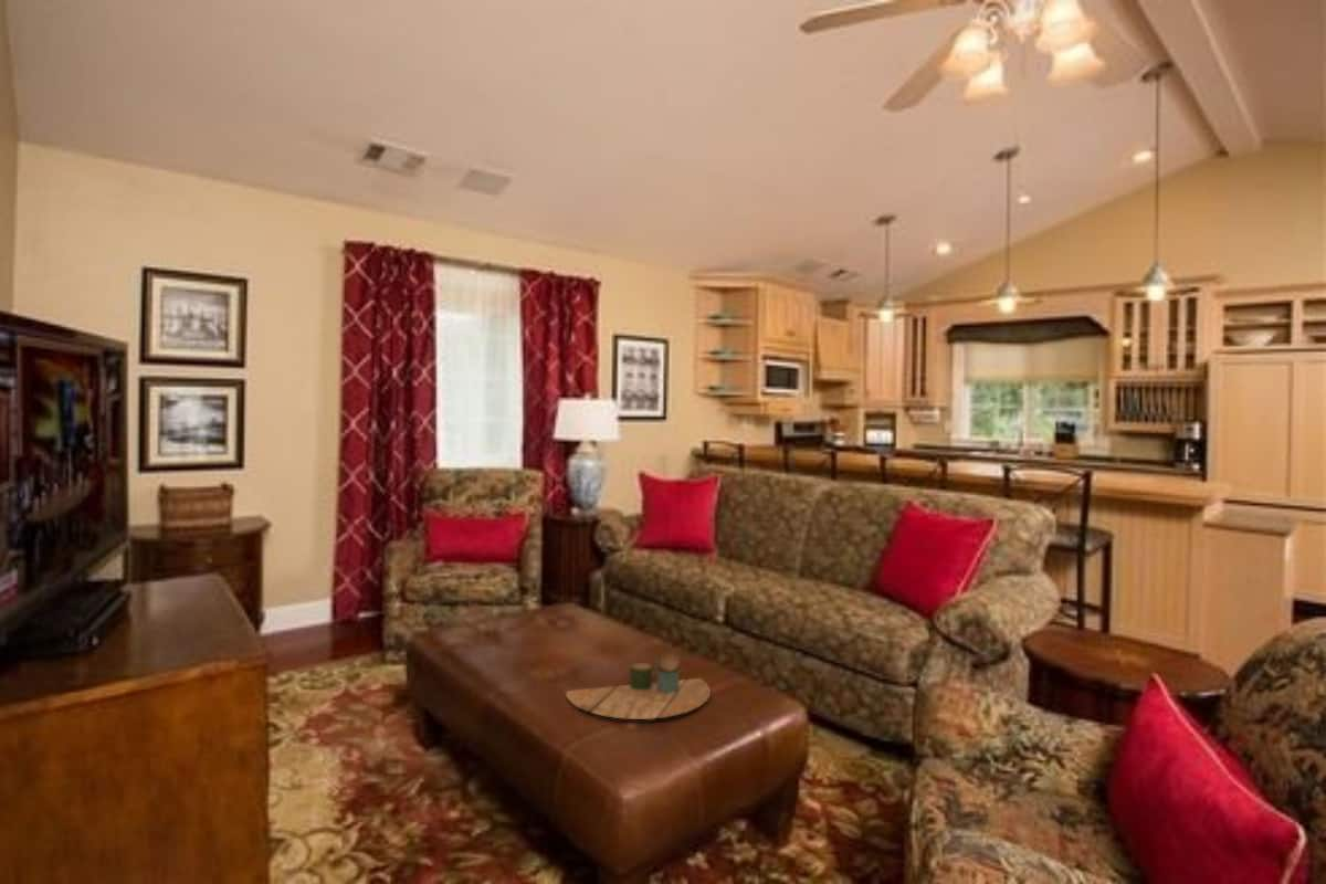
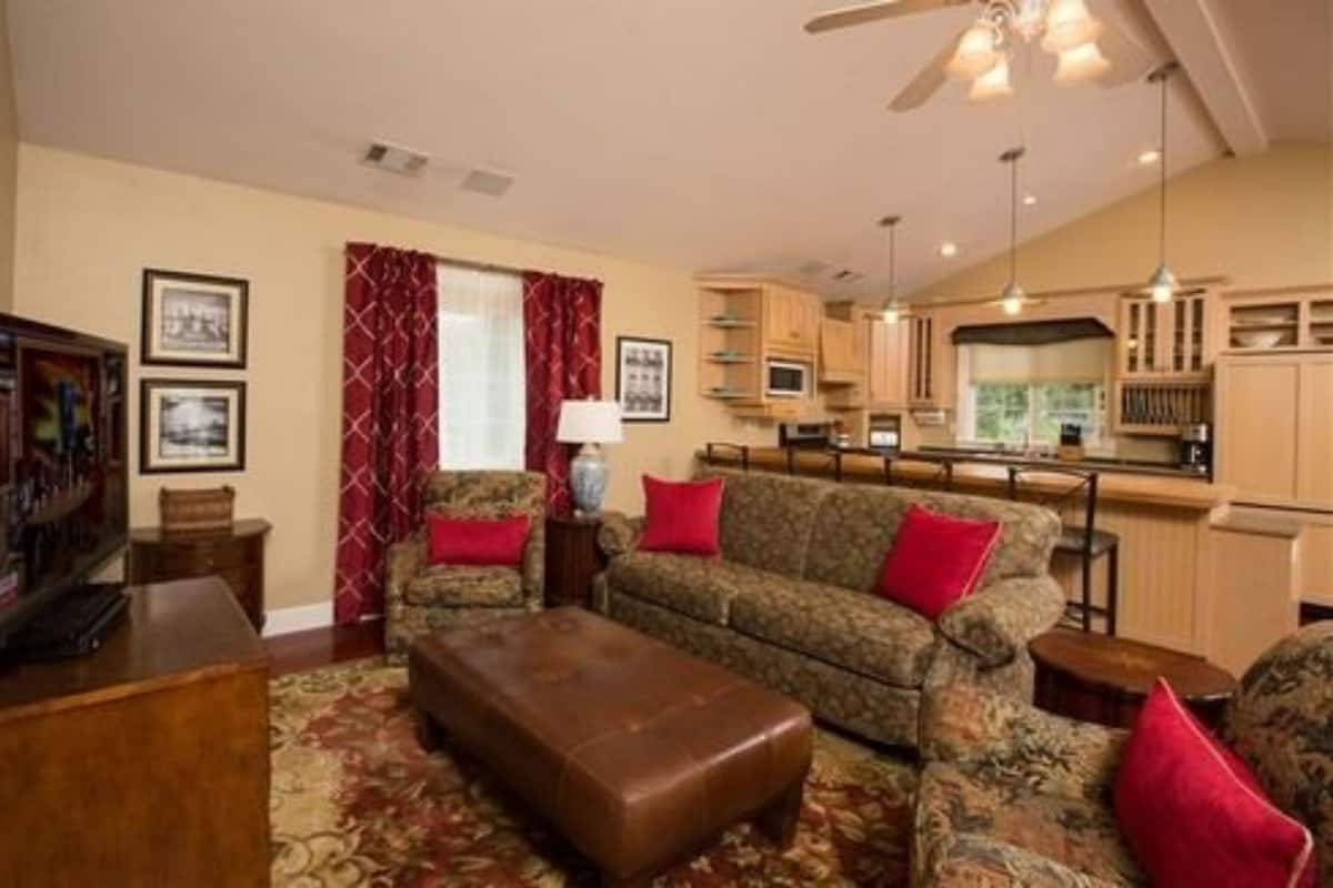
- decorative tray [564,646,712,720]
